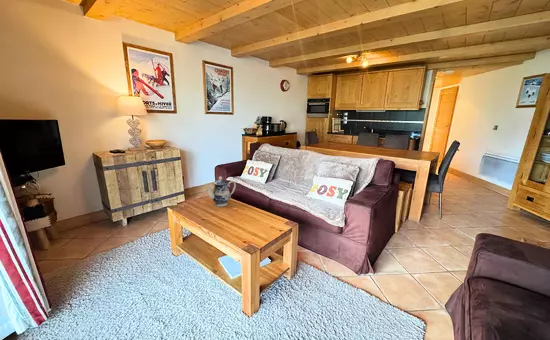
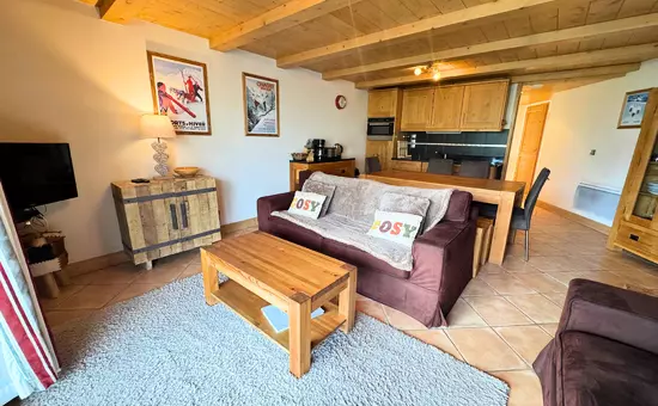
- teapot [204,175,237,208]
